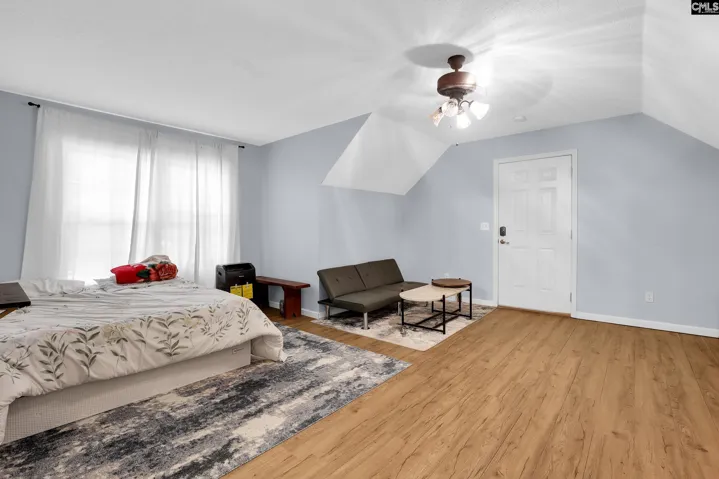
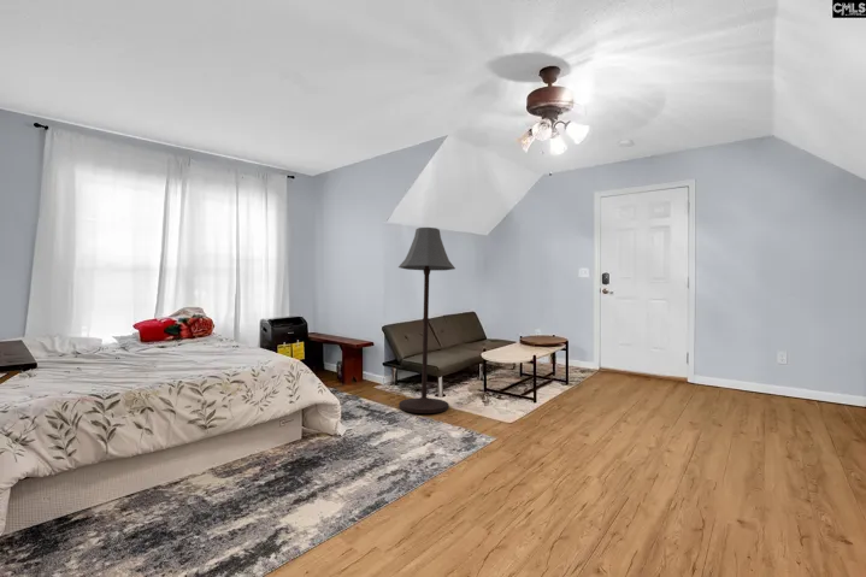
+ floor lamp [397,226,456,414]
